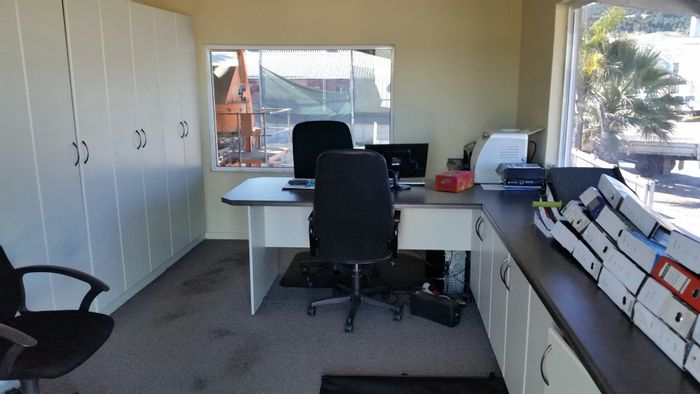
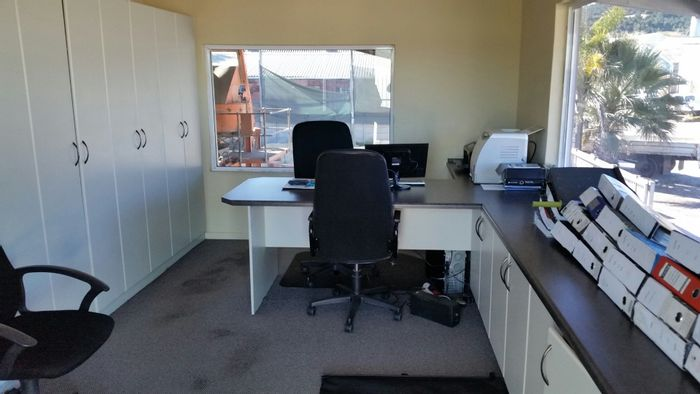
- tissue box [434,169,475,193]
